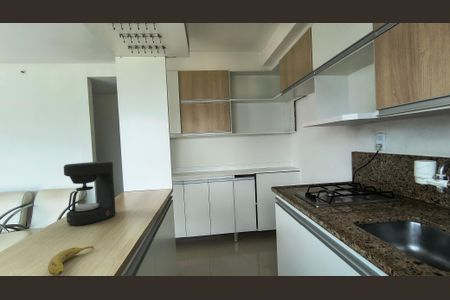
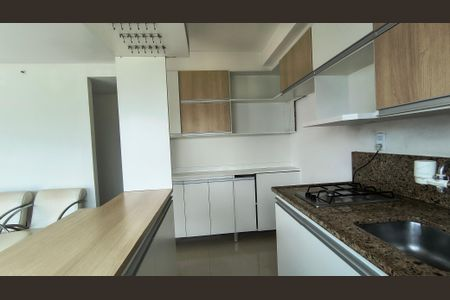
- coffee maker [63,160,117,226]
- fruit [47,245,95,277]
